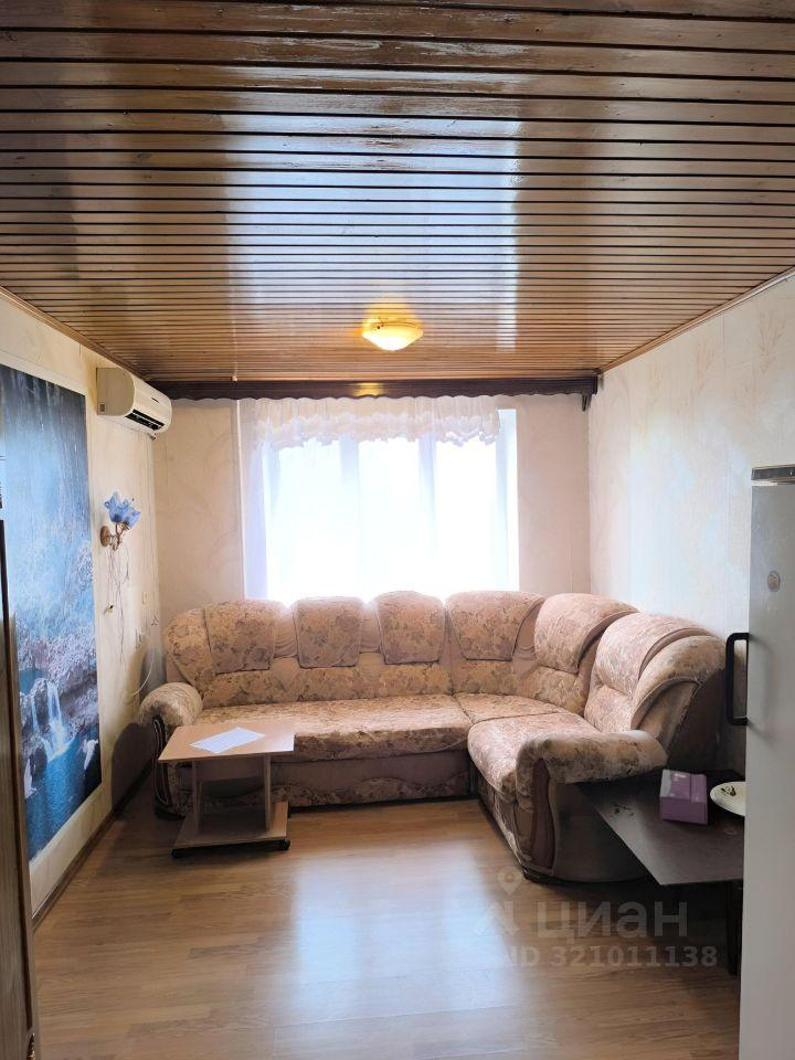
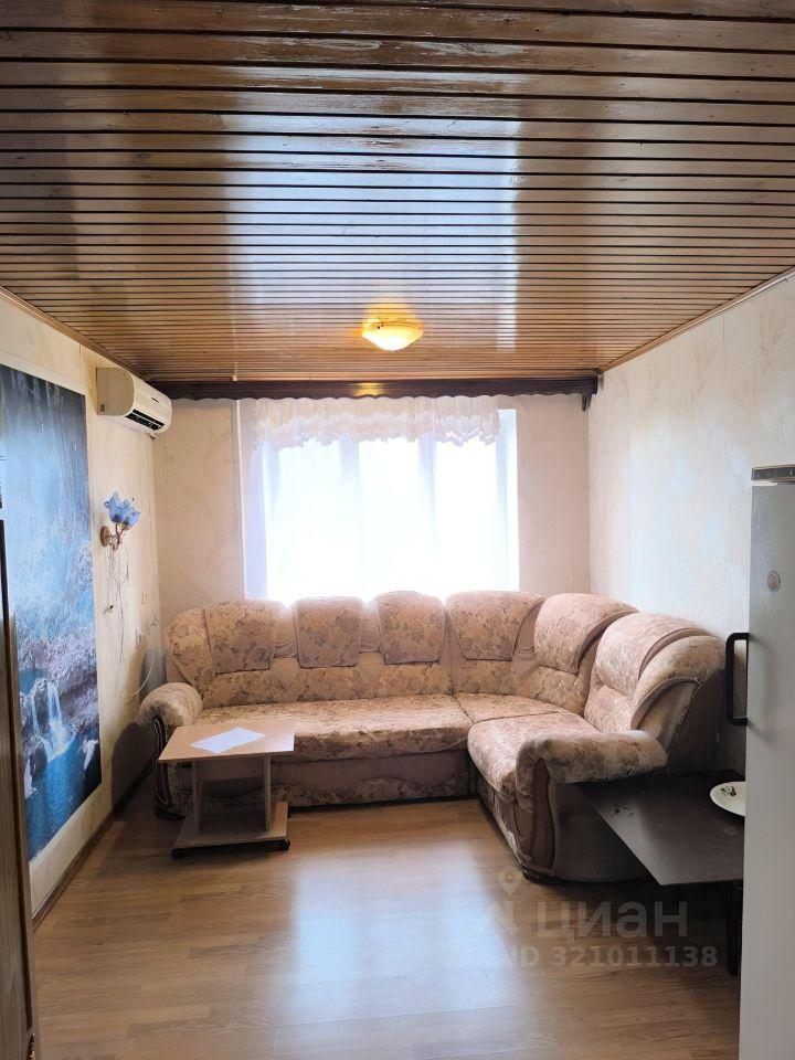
- tissue box [659,768,709,825]
